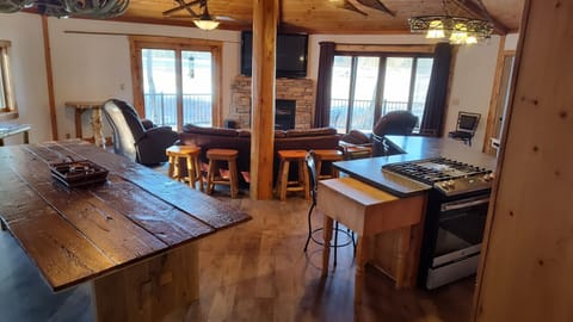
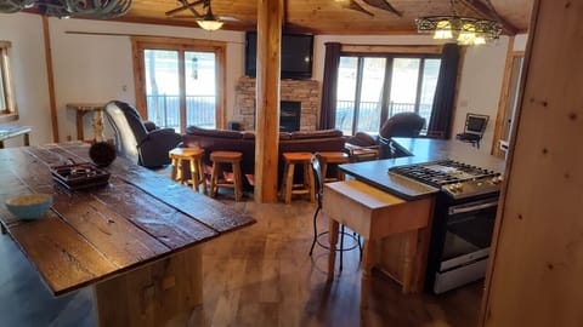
+ cereal bowl [4,193,53,220]
+ decorative orb [87,139,118,167]
